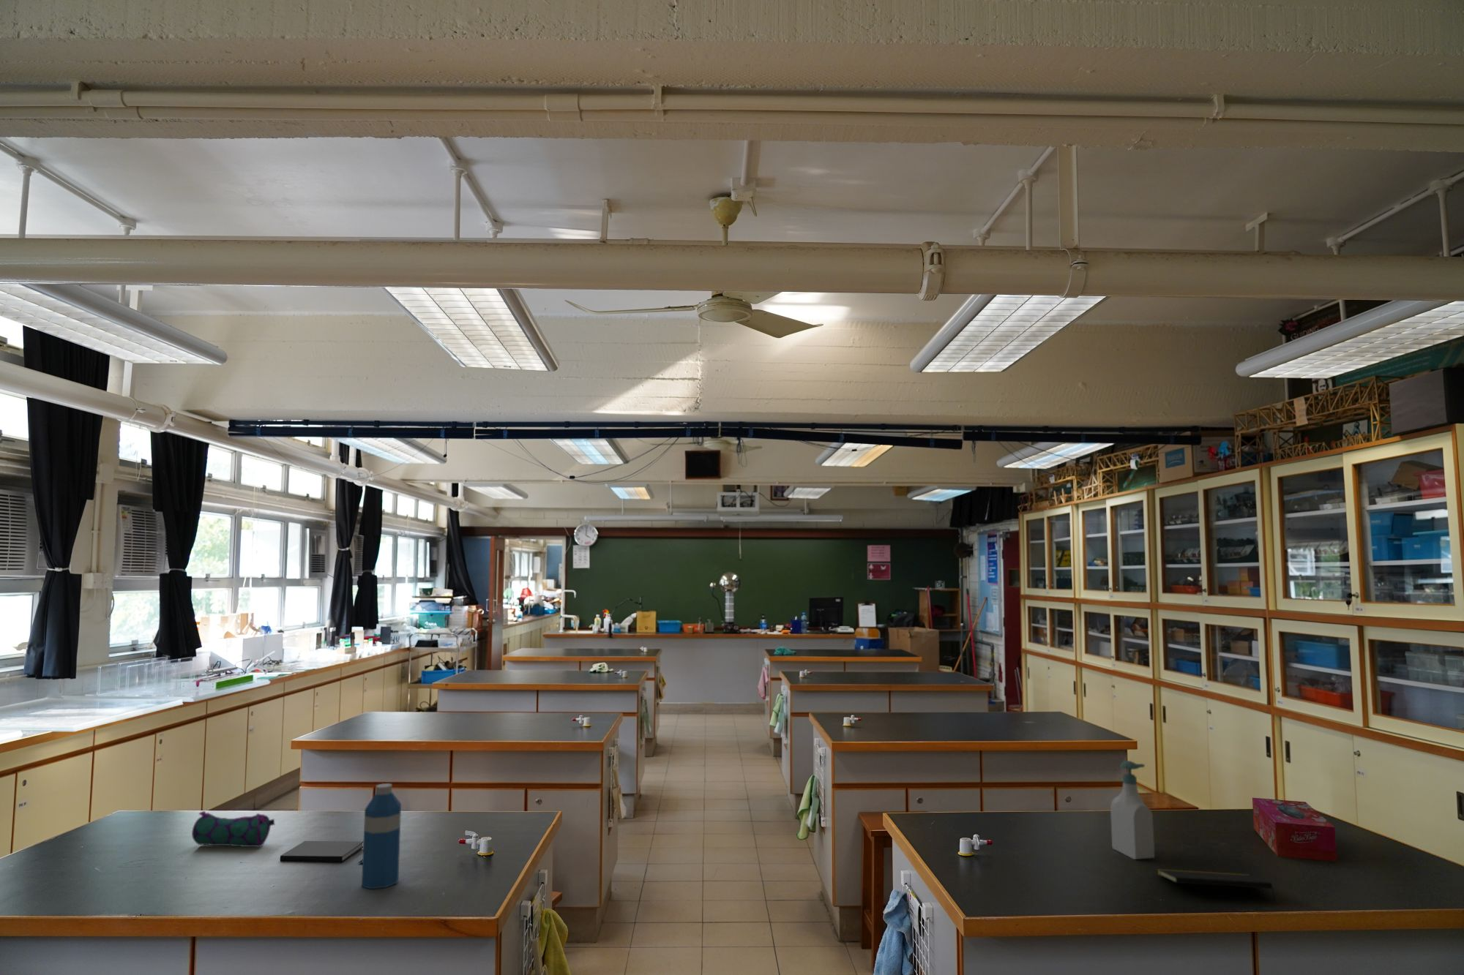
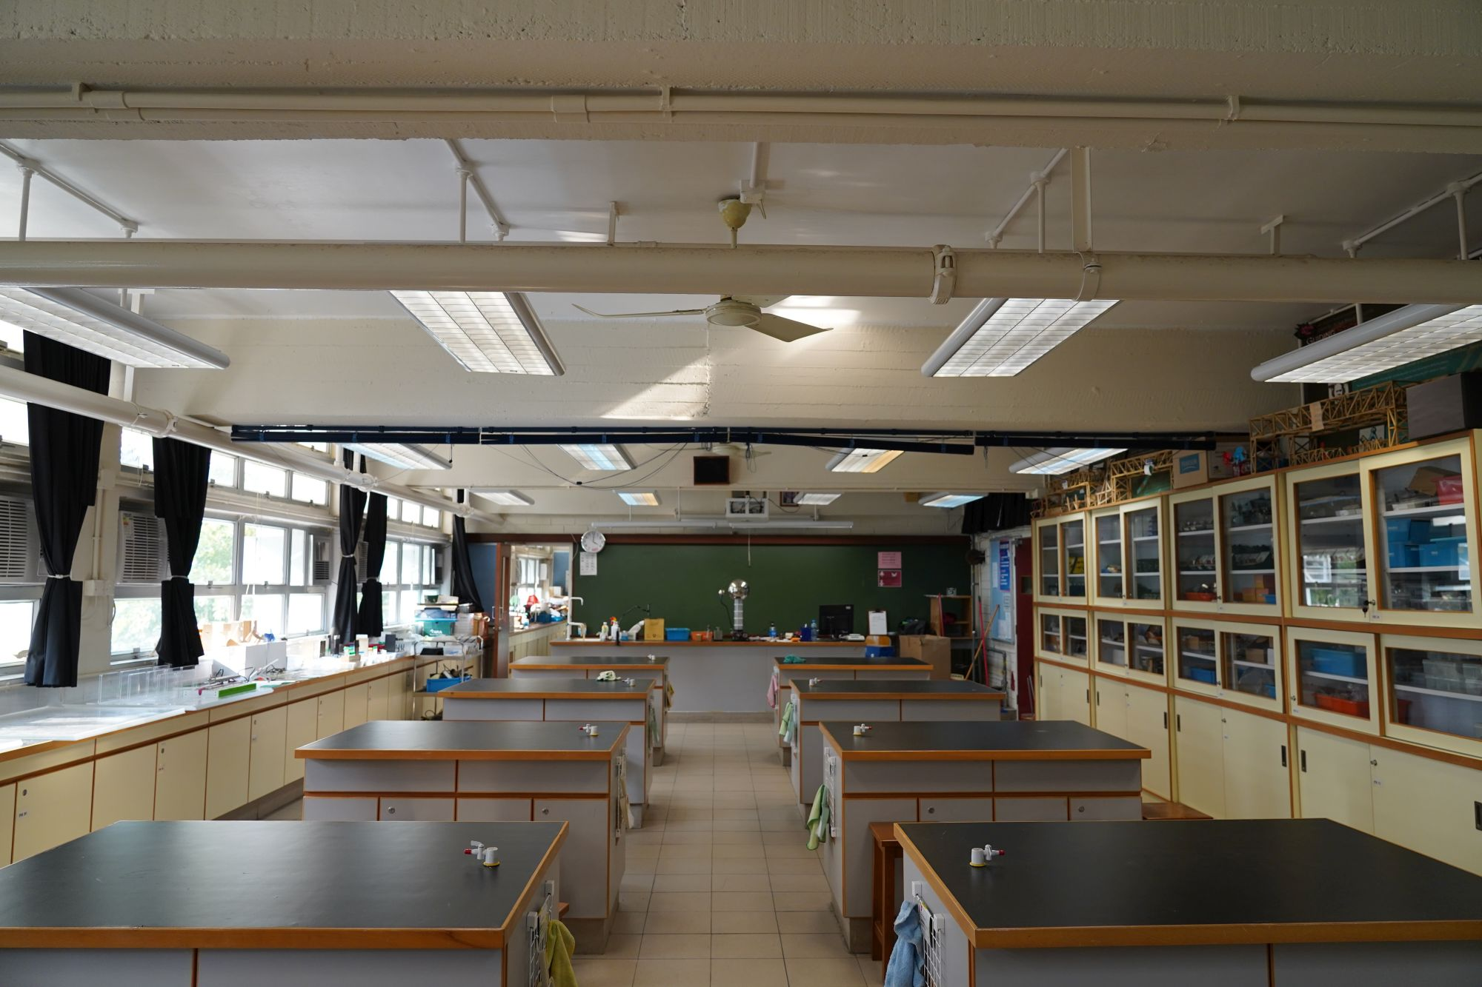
- soap bottle [1110,760,1155,860]
- pencil case [192,811,275,848]
- book [280,840,364,864]
- water bottle [361,782,402,889]
- tissue box [1252,798,1338,862]
- notepad [1156,868,1277,902]
